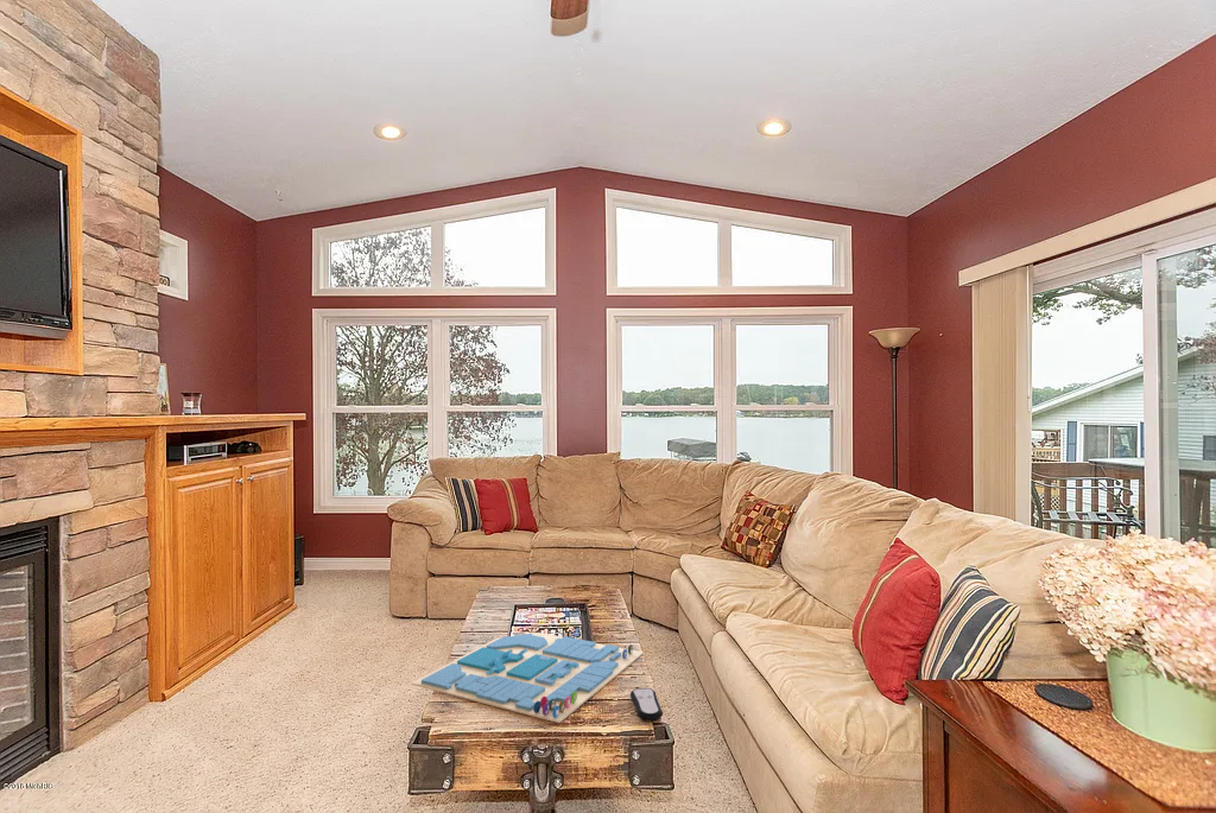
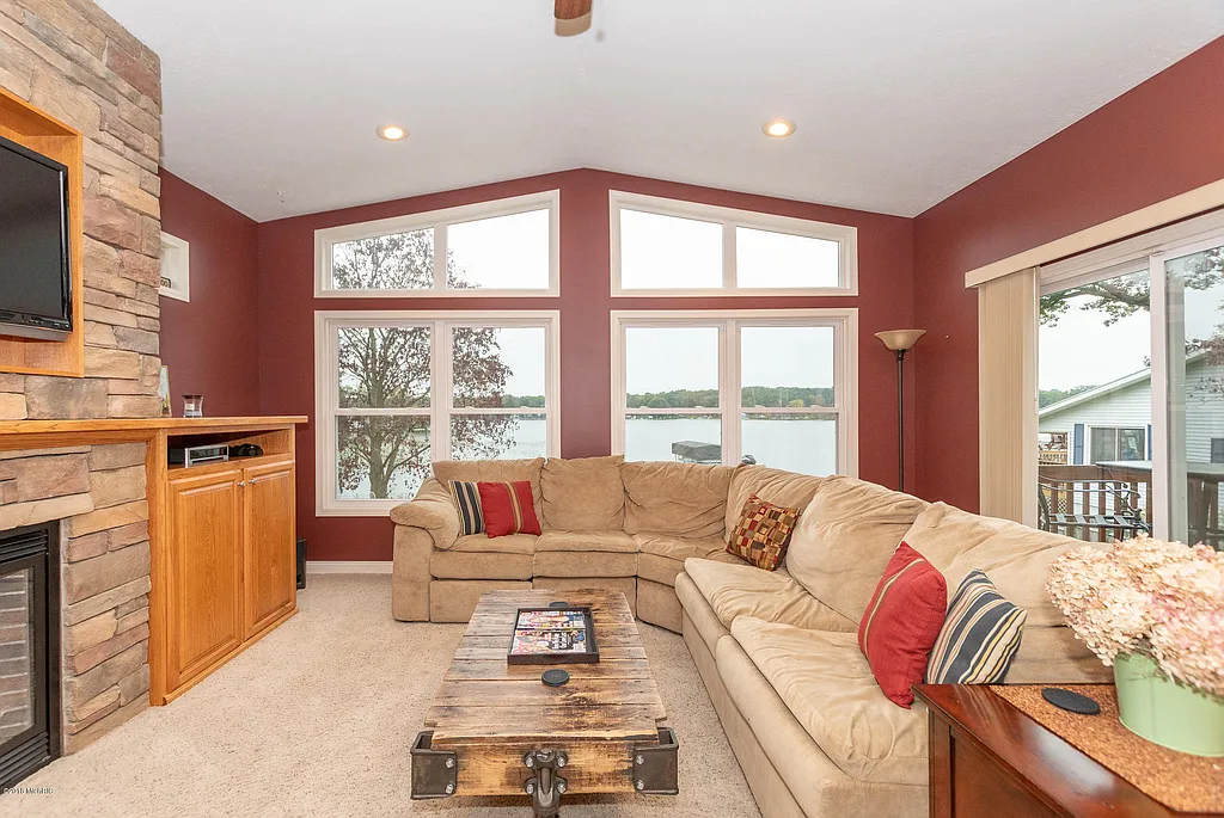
- board game [410,631,644,724]
- remote control [629,687,663,722]
